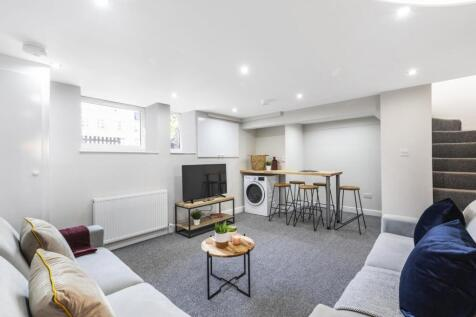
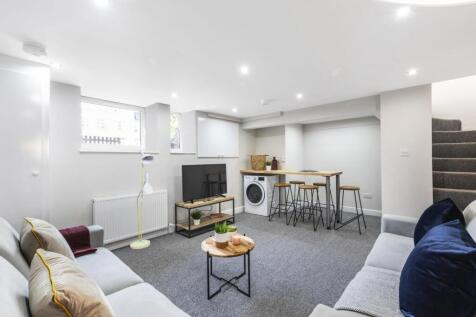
+ floor lamp [129,148,155,250]
